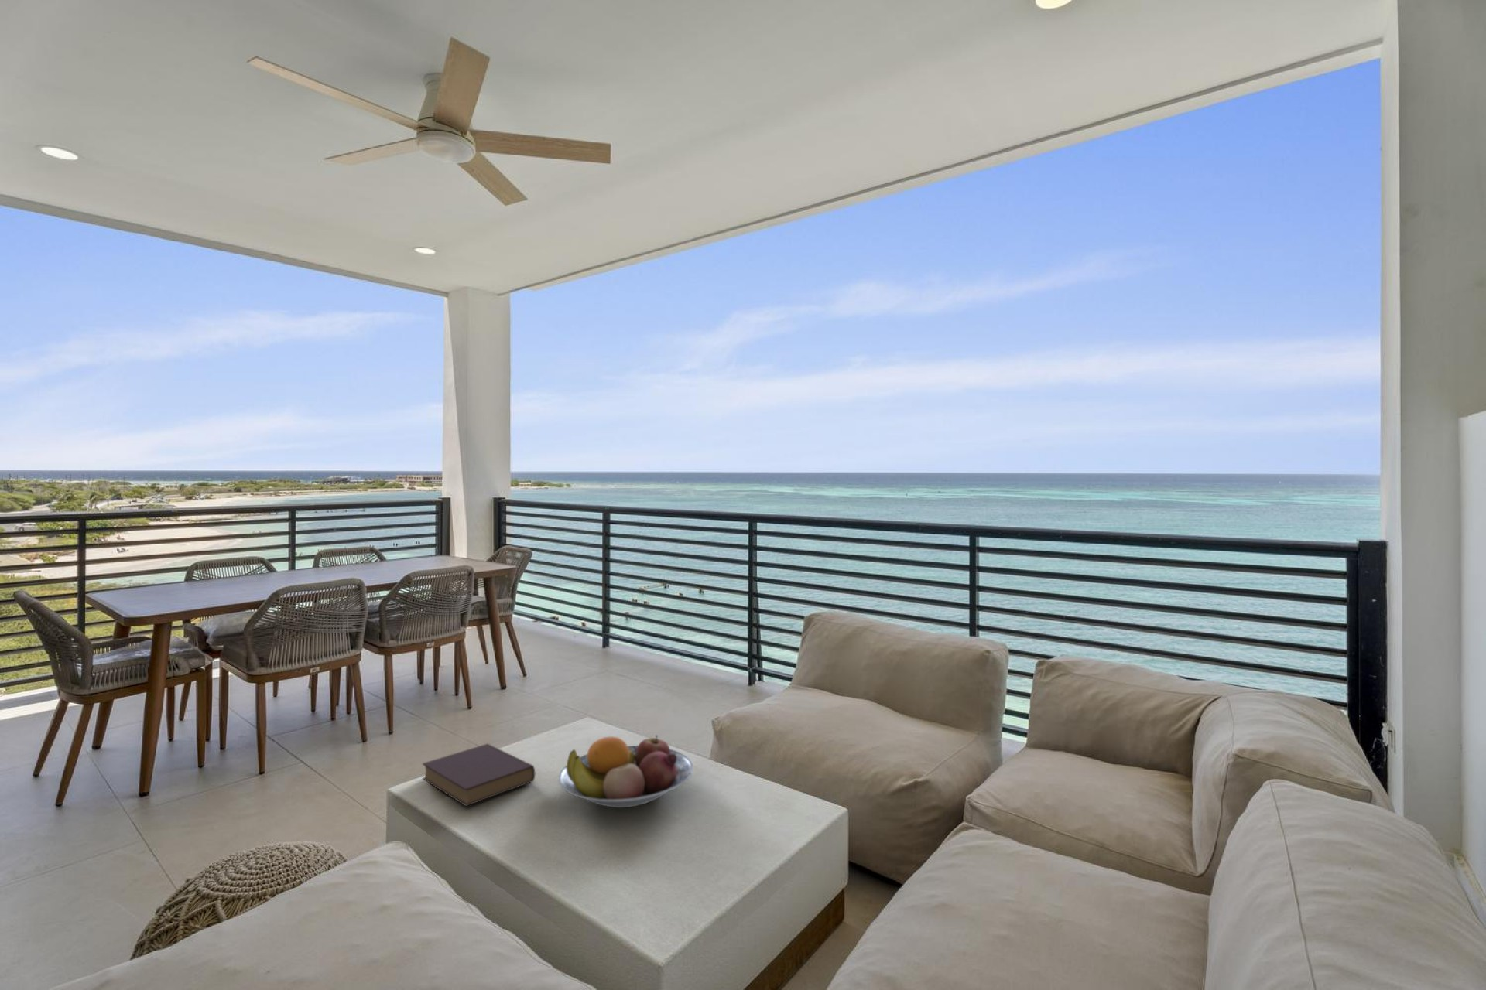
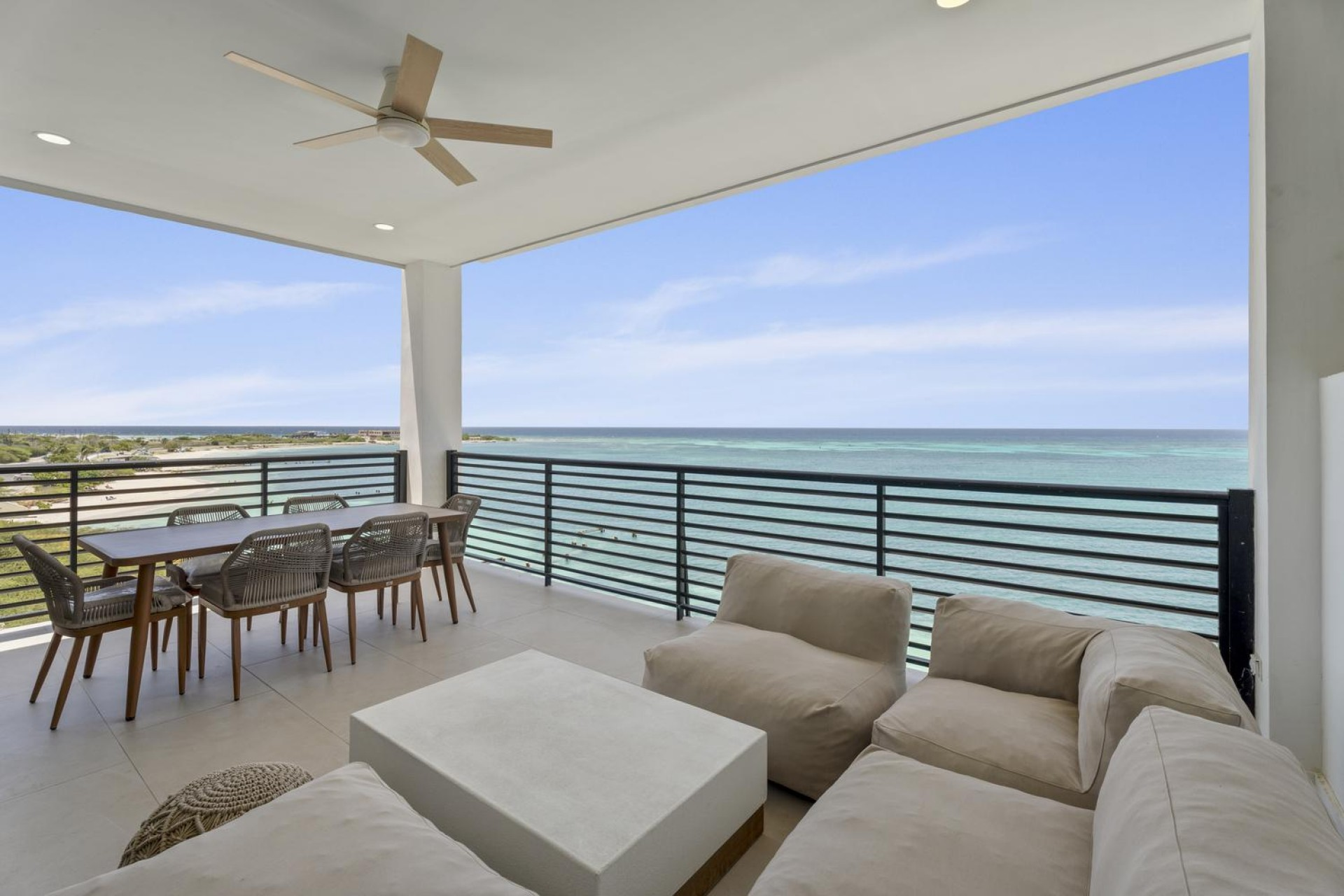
- book [421,744,535,808]
- fruit bowl [558,734,694,808]
